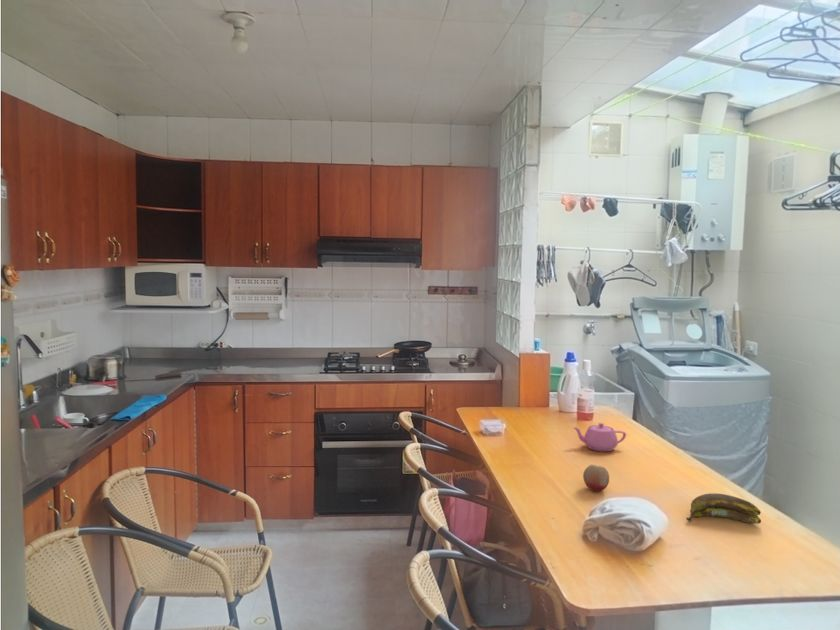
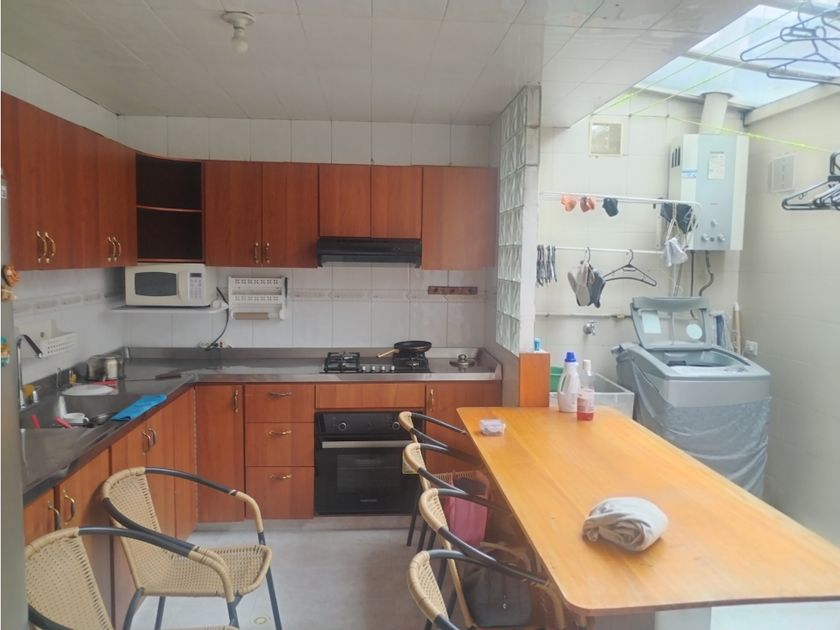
- teapot [572,422,627,452]
- fruit [582,464,610,493]
- banana [685,493,762,525]
